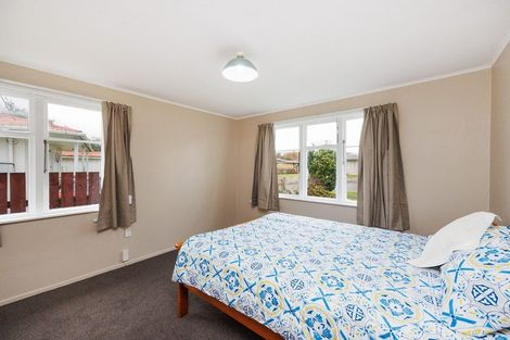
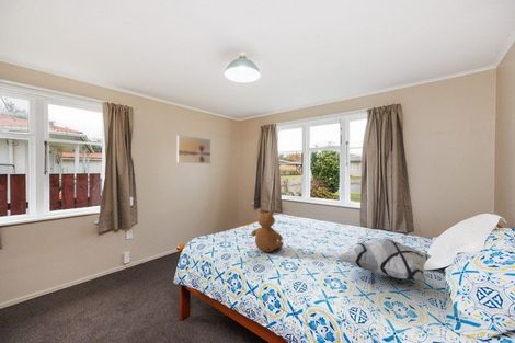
+ teddy bear [250,208,284,253]
+ decorative pillow [337,237,432,283]
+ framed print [176,134,211,164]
